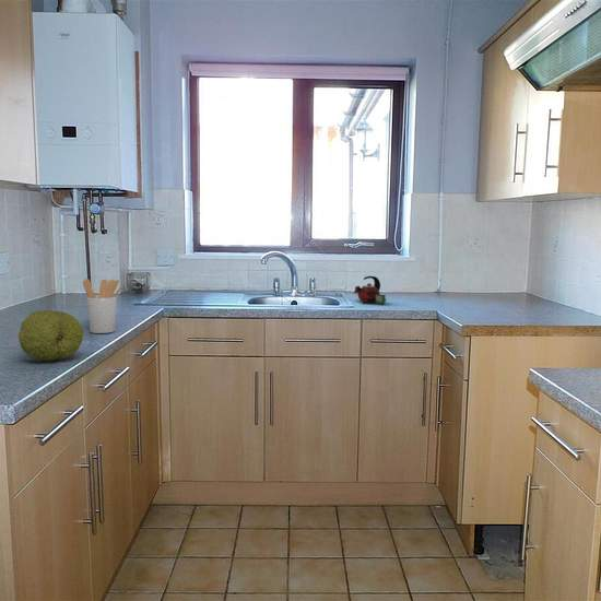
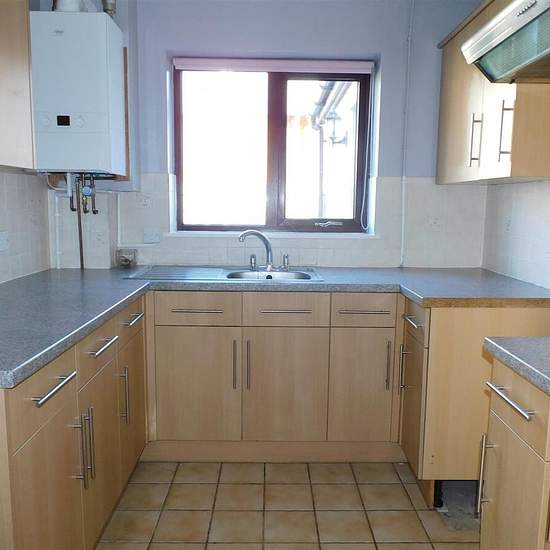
- kettle [352,275,387,306]
- utensil holder [82,278,123,334]
- fruit [17,308,85,362]
